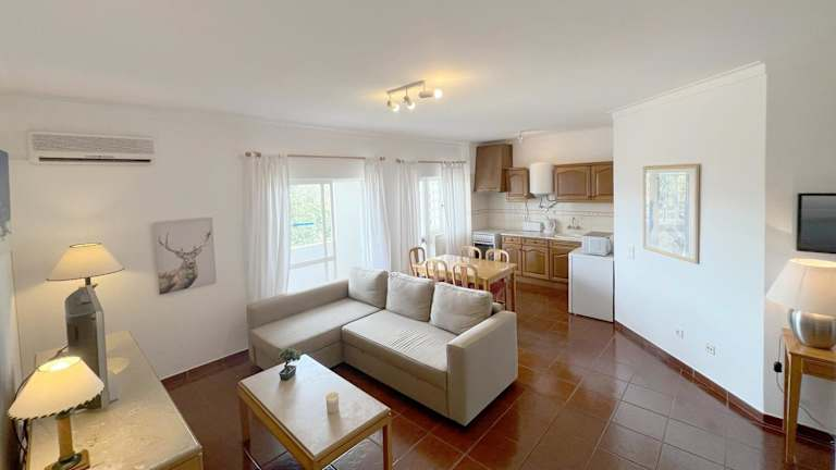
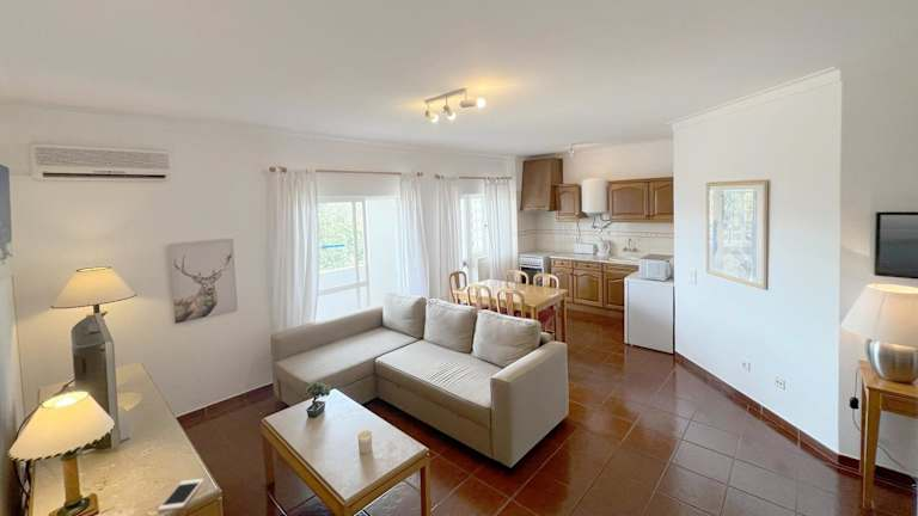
+ cell phone [157,478,206,512]
